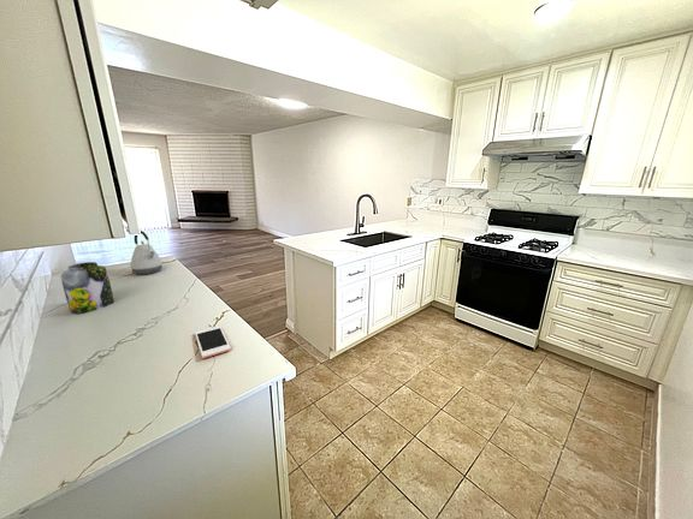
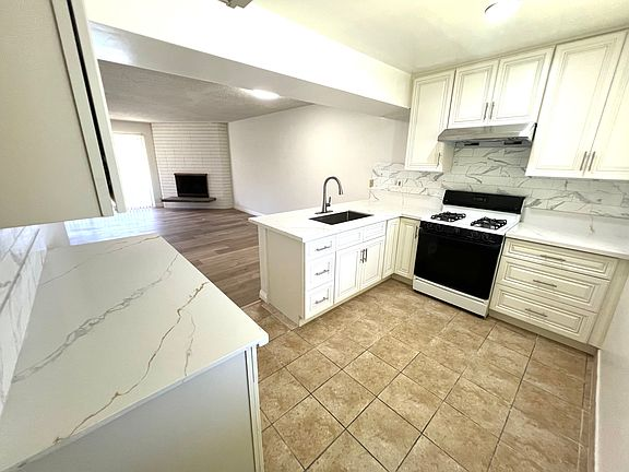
- kettle [129,229,164,275]
- cell phone [194,326,232,359]
- jar [60,261,116,315]
